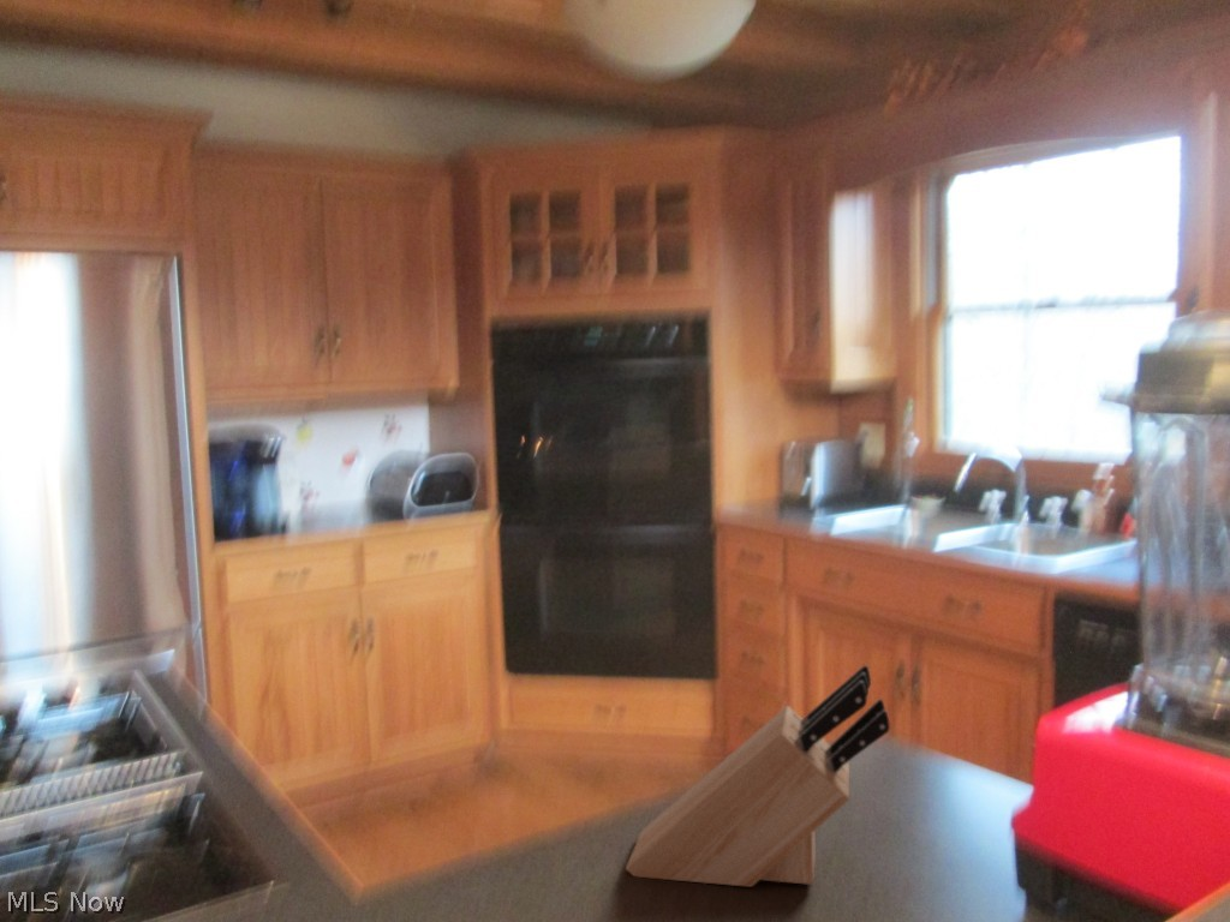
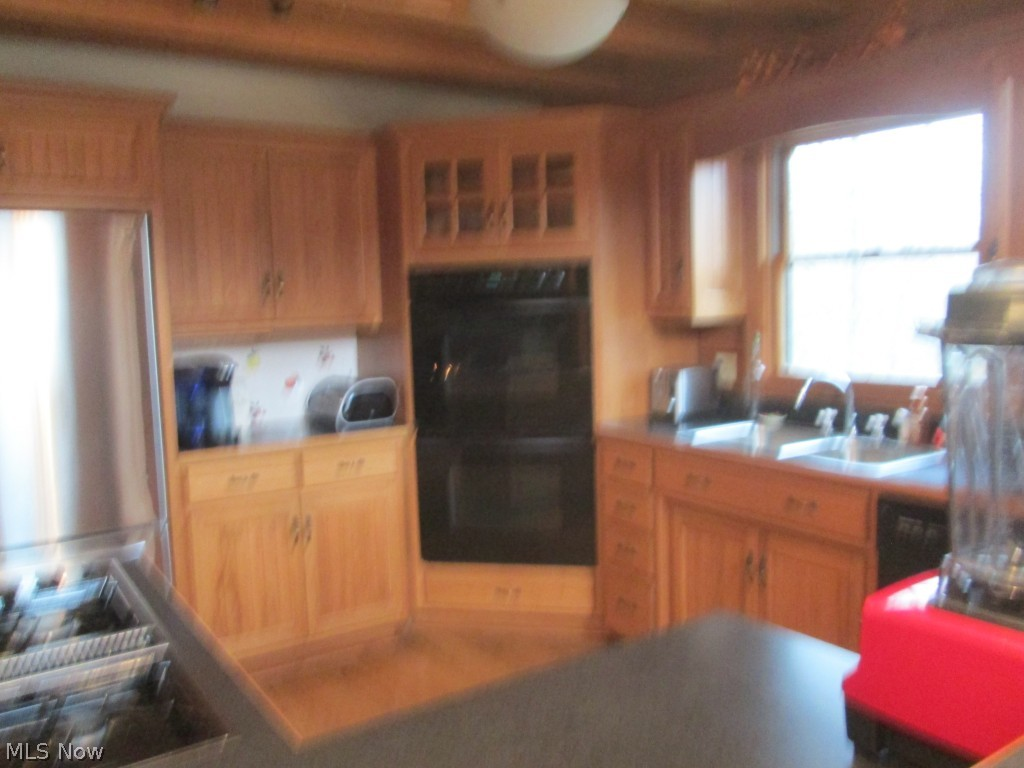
- knife block [625,664,891,888]
